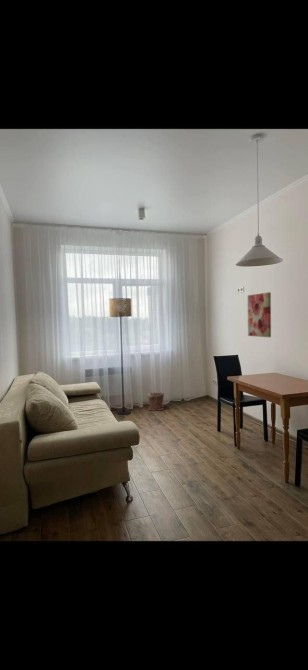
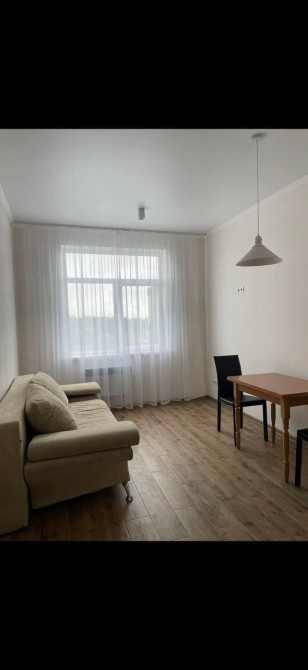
- wall art [247,291,272,338]
- floor lamp [108,297,133,416]
- plant pot [146,391,165,411]
